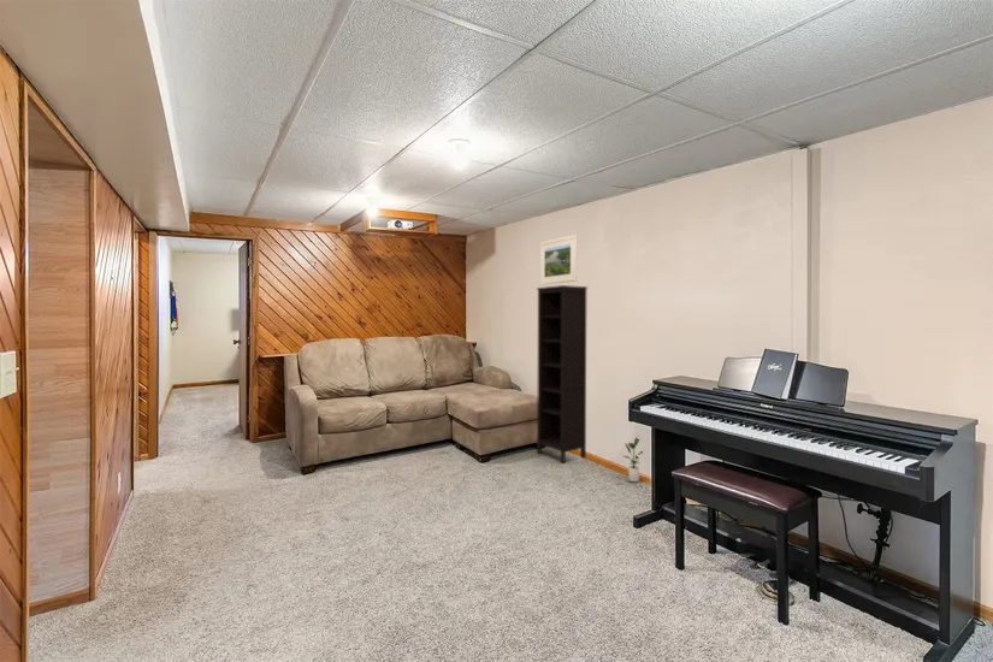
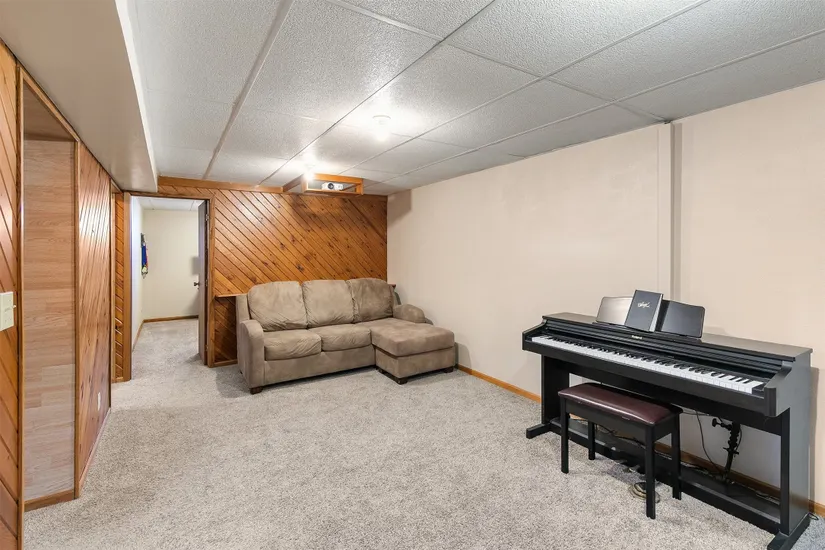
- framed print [539,234,578,285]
- bookcase [536,284,589,463]
- potted plant [622,437,644,483]
